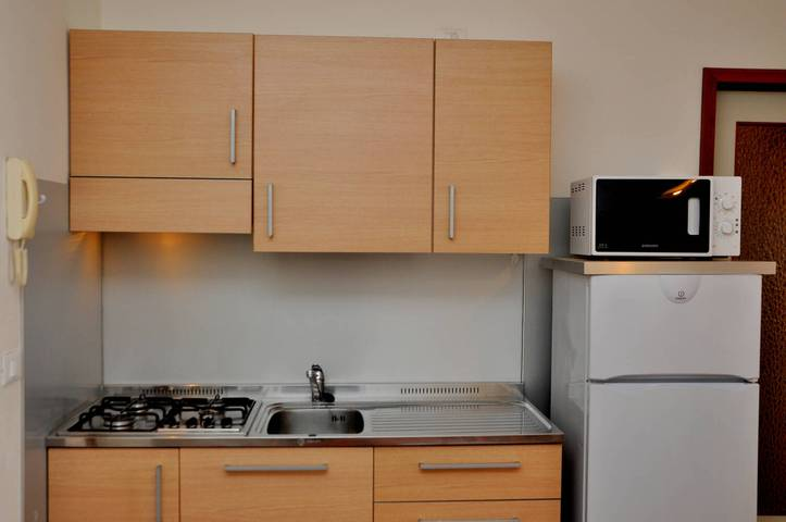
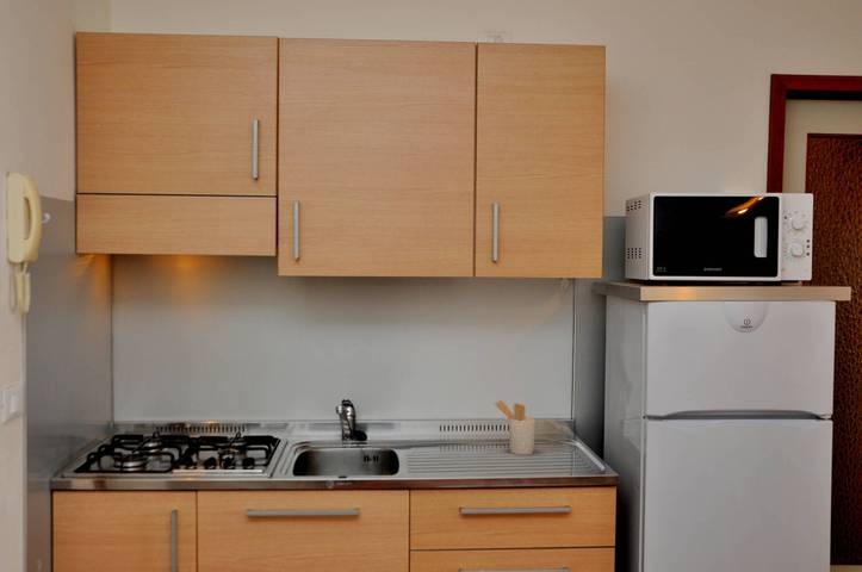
+ utensil holder [494,399,538,456]
